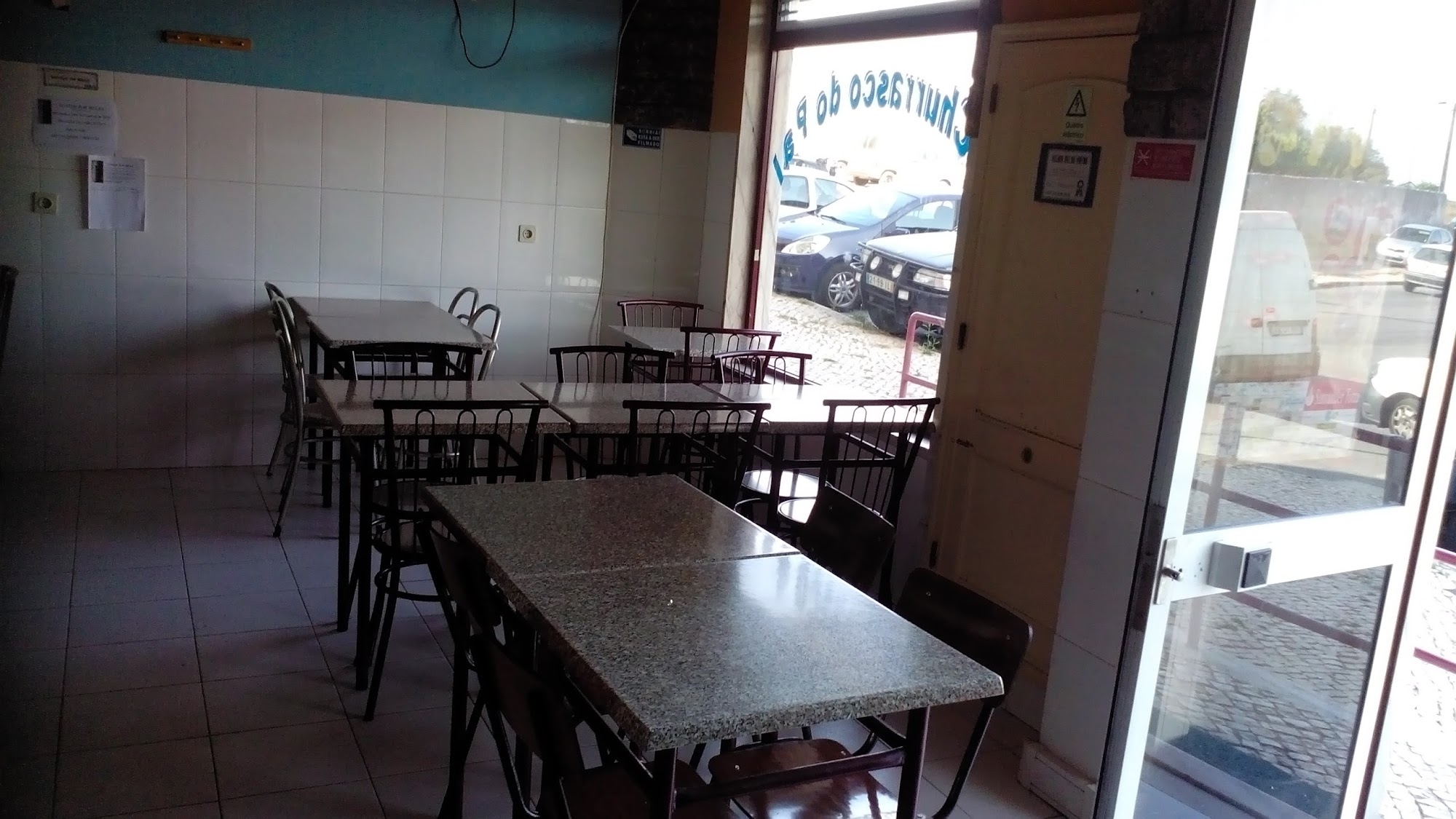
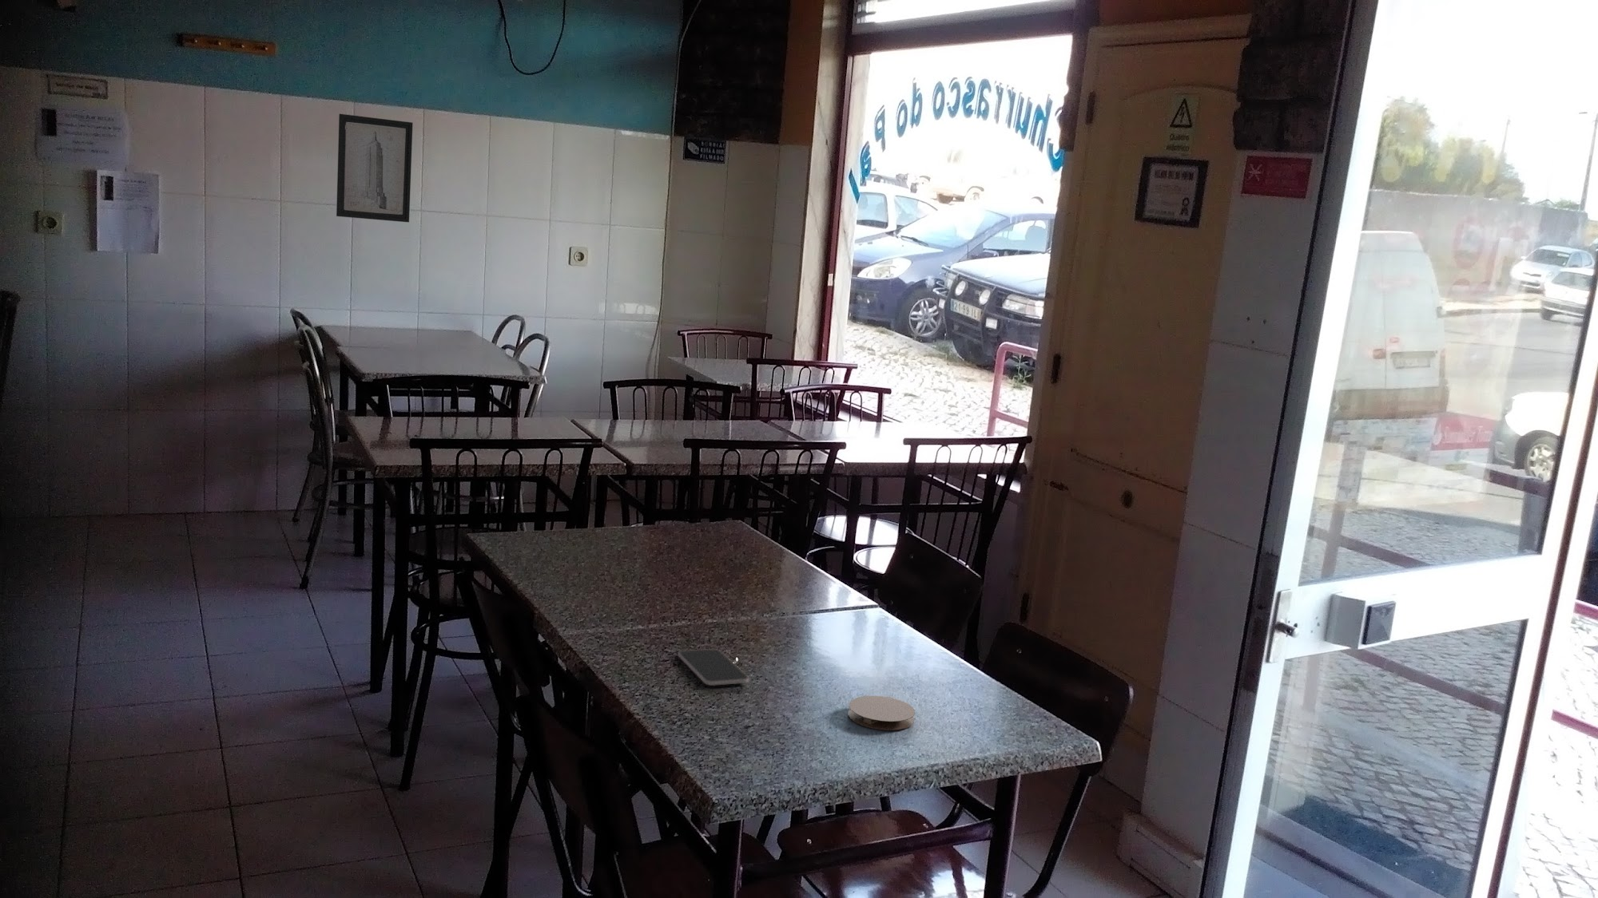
+ coaster [847,695,915,731]
+ smartphone [677,648,750,686]
+ wall art [336,113,414,223]
